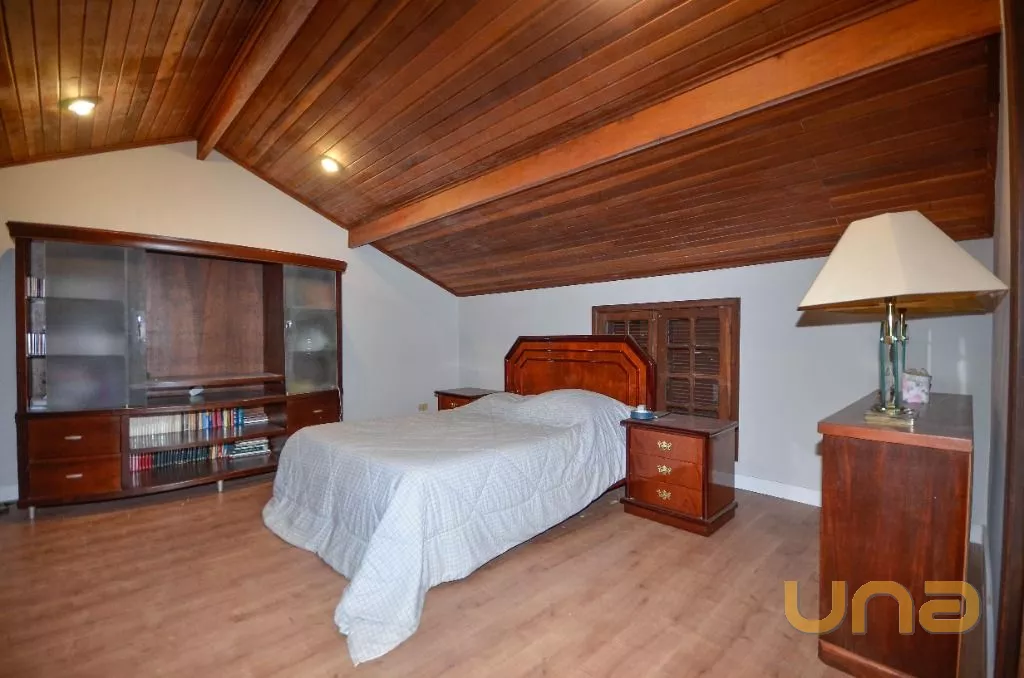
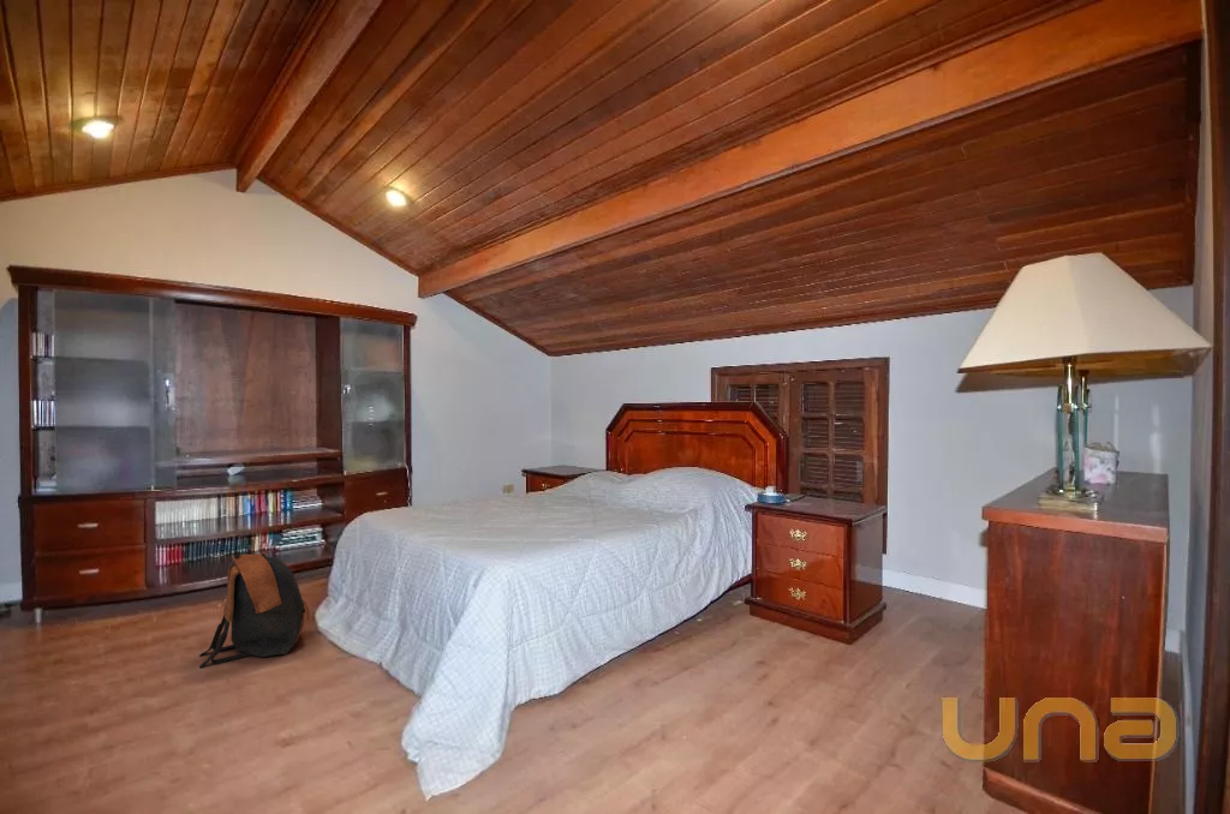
+ backpack [198,550,311,669]
